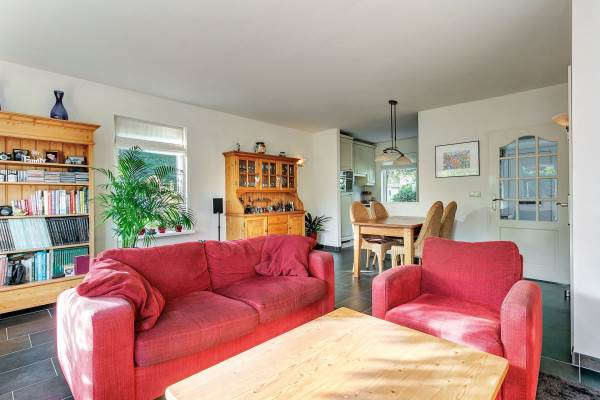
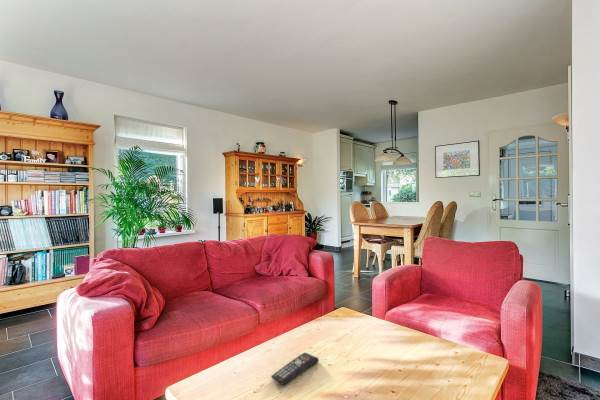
+ remote control [270,352,320,386]
